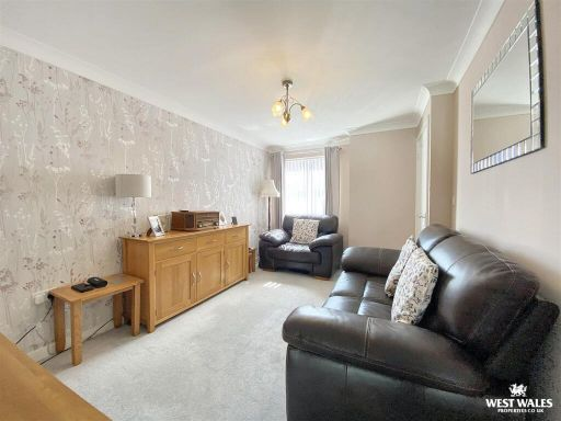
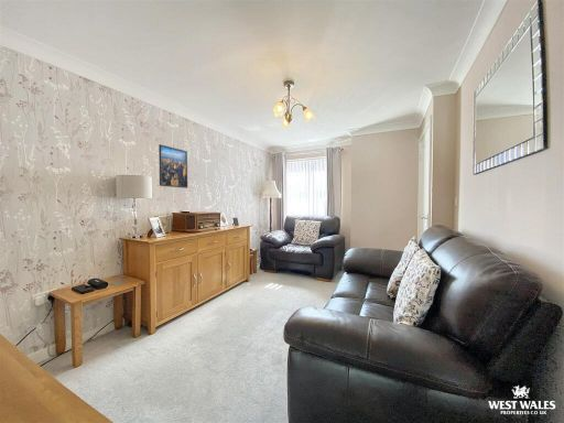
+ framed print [158,143,188,189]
